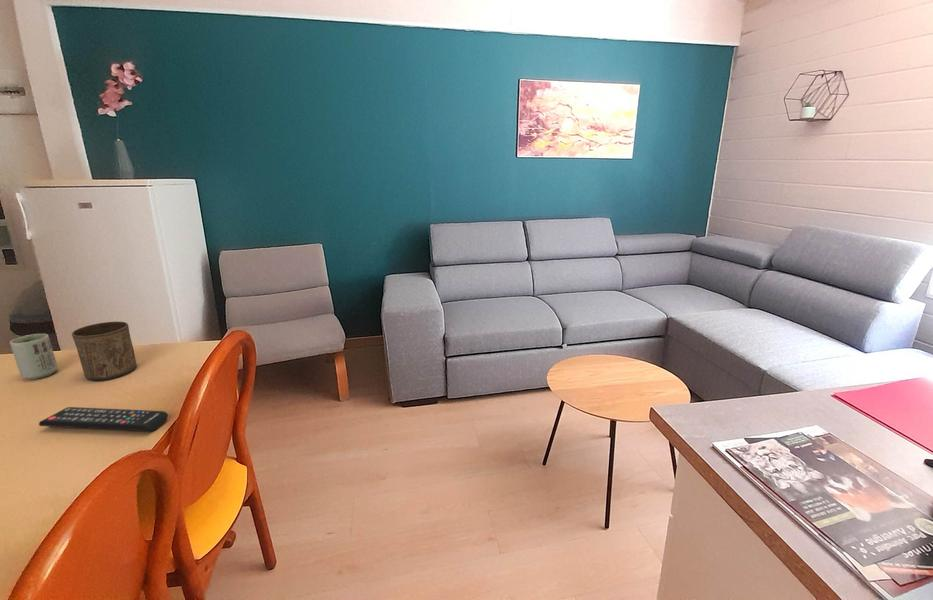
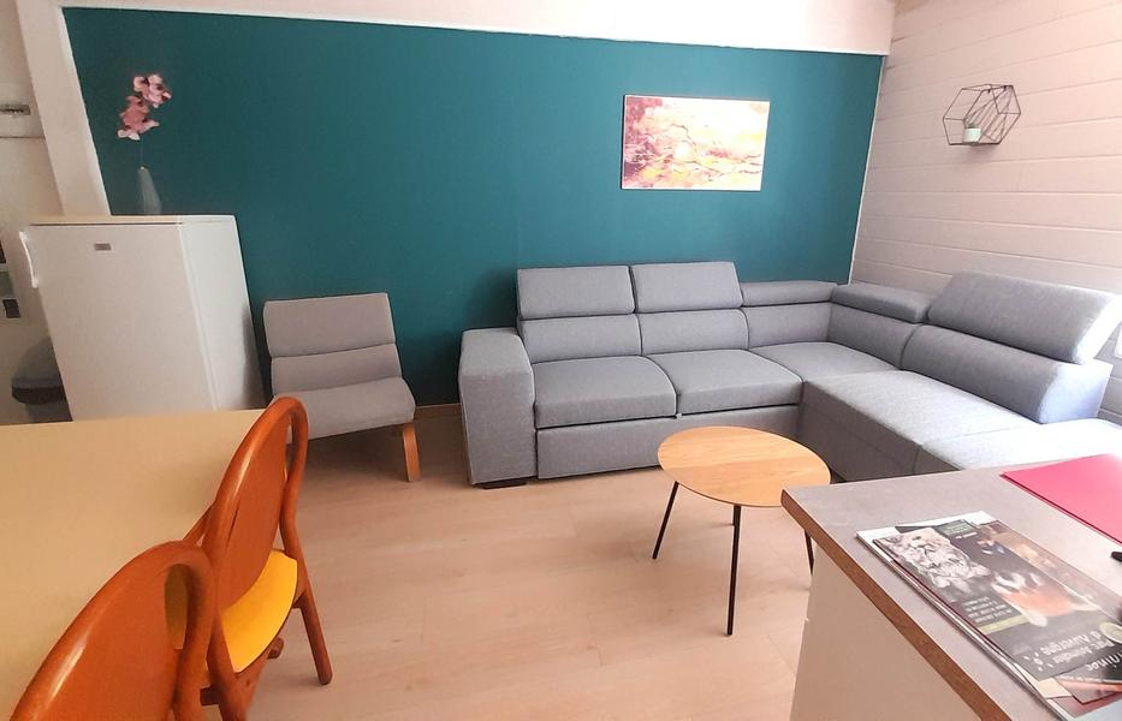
- cup [71,321,138,381]
- remote control [38,406,169,432]
- cup [9,333,59,380]
